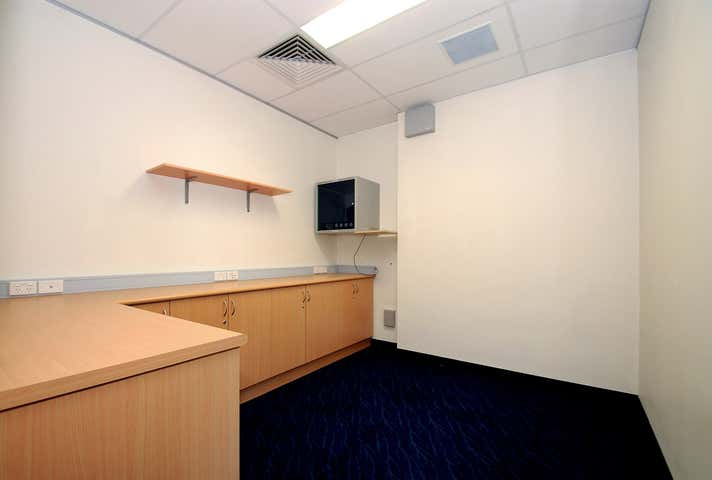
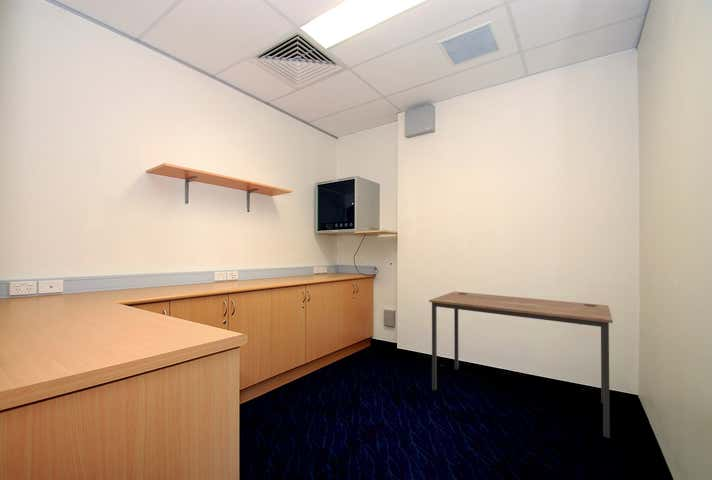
+ desk [428,291,614,439]
